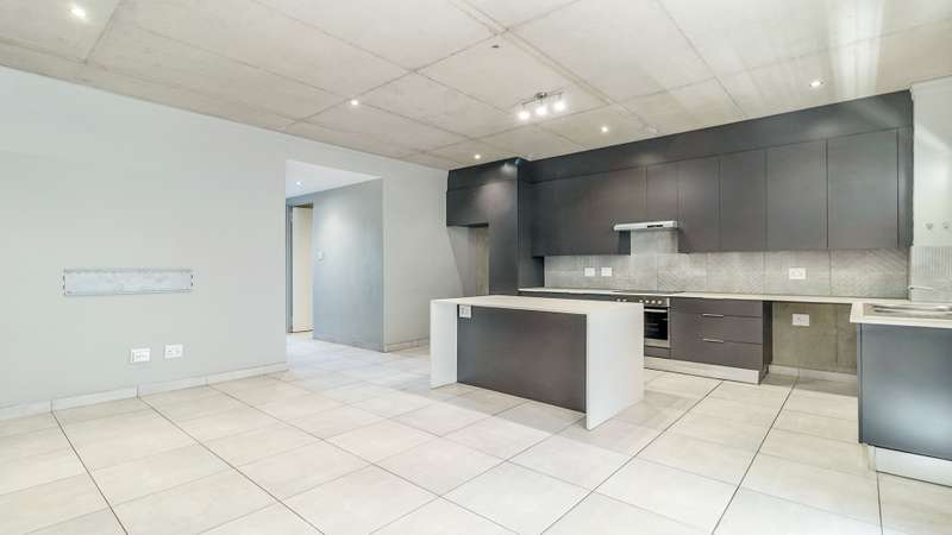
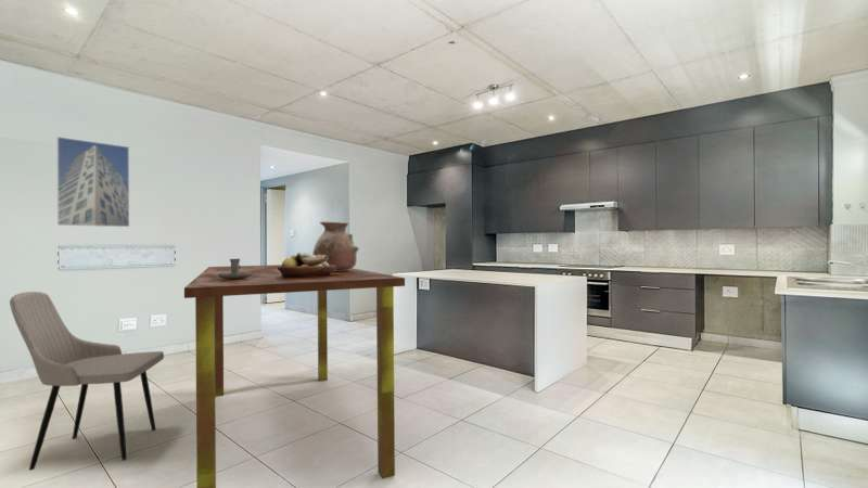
+ dining chair [9,291,165,472]
+ candle holder [218,258,252,280]
+ vase [311,220,360,271]
+ fruit bowl [277,252,335,278]
+ dining table [183,264,406,488]
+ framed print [56,136,130,228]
